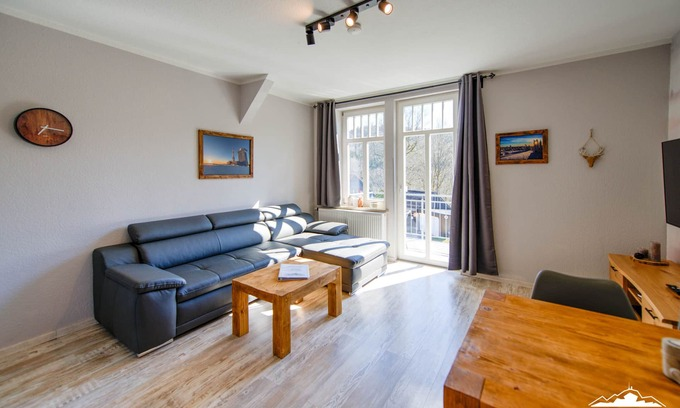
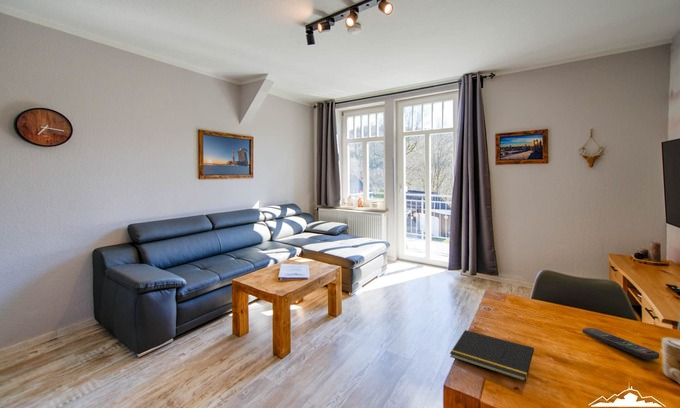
+ notepad [449,329,535,382]
+ remote control [582,327,660,361]
